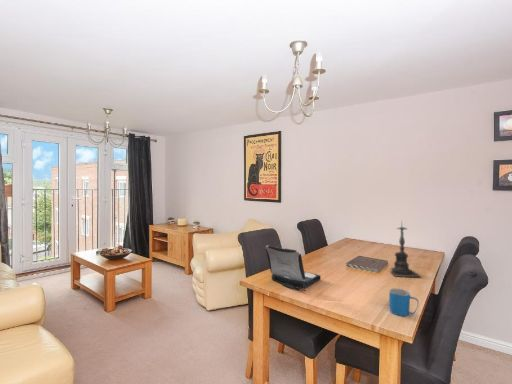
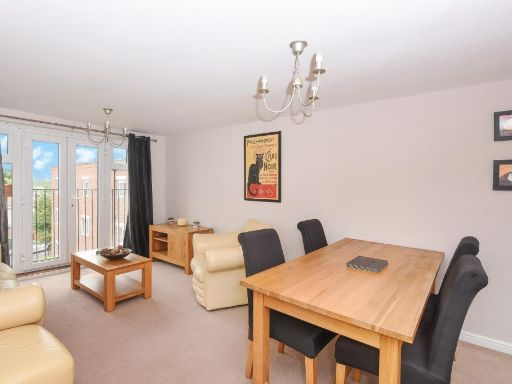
- laptop [264,245,321,292]
- mug [388,287,420,317]
- candle holder [389,219,422,278]
